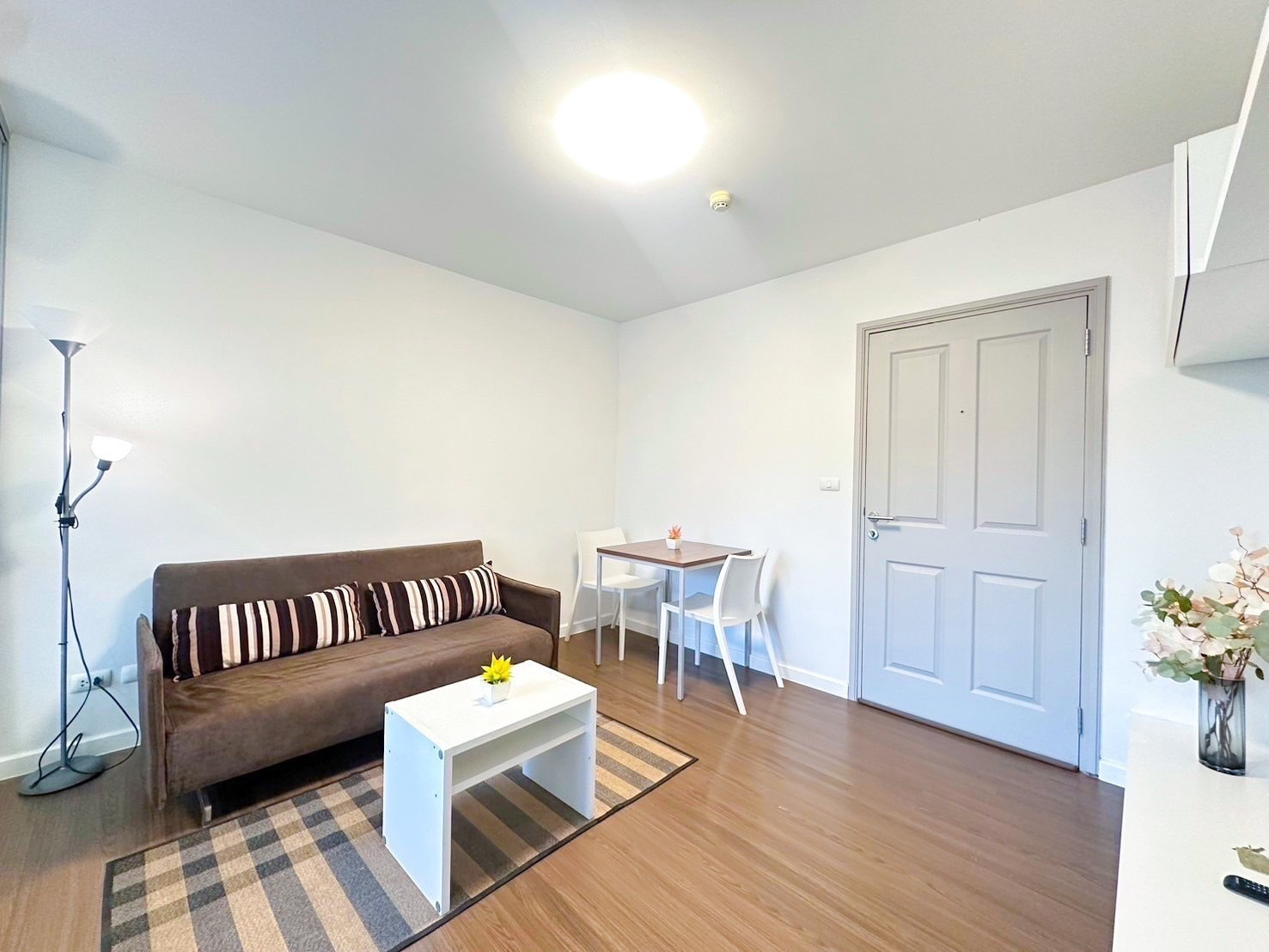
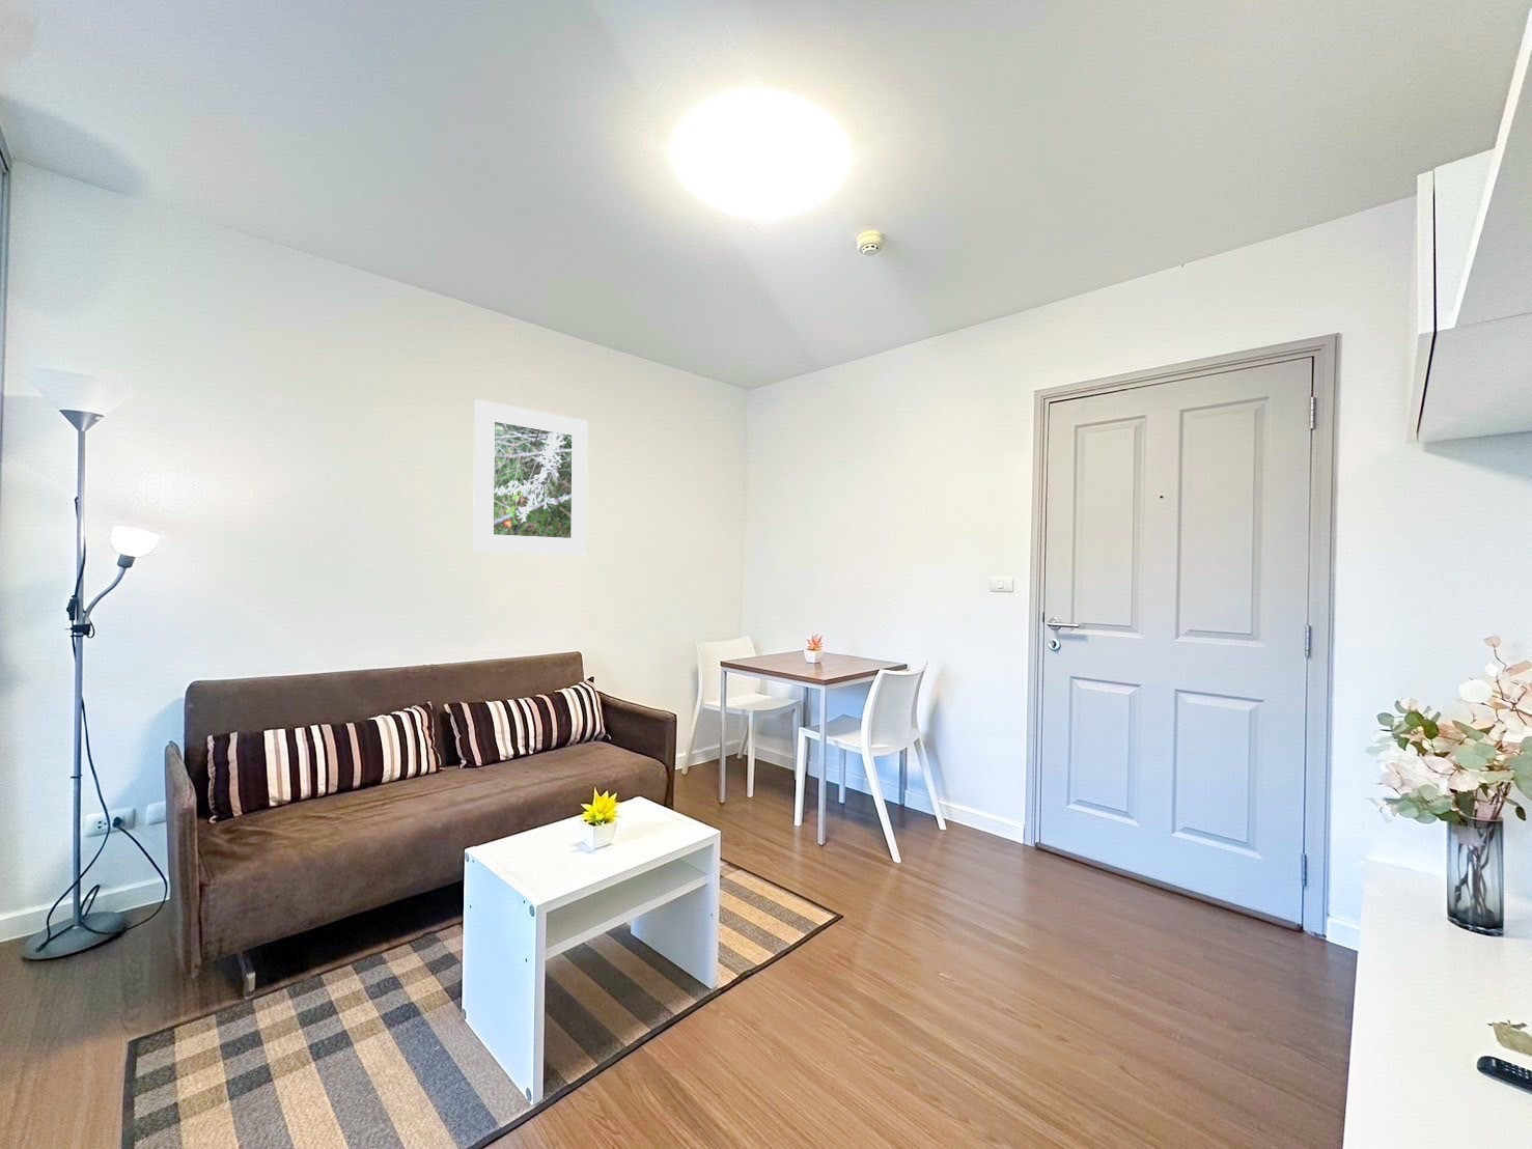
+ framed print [472,399,589,556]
